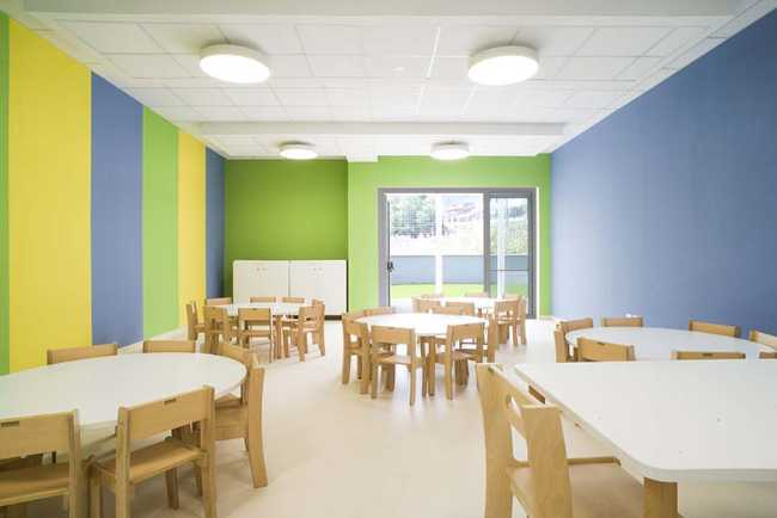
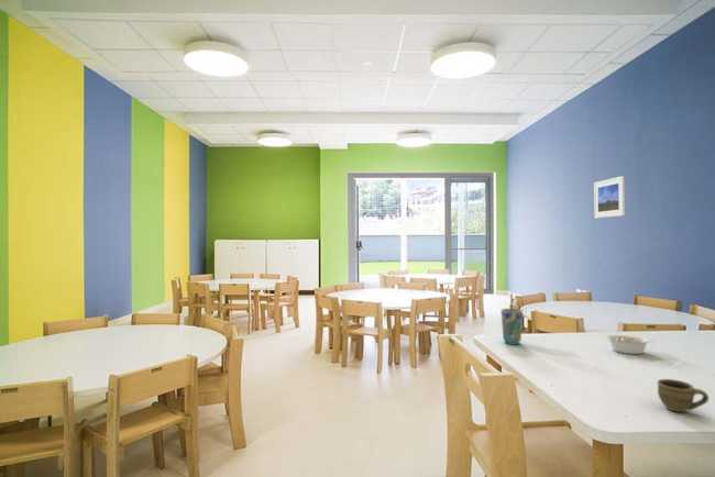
+ legume [605,334,656,355]
+ cup [656,378,710,413]
+ cup [501,292,524,346]
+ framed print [593,175,626,219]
